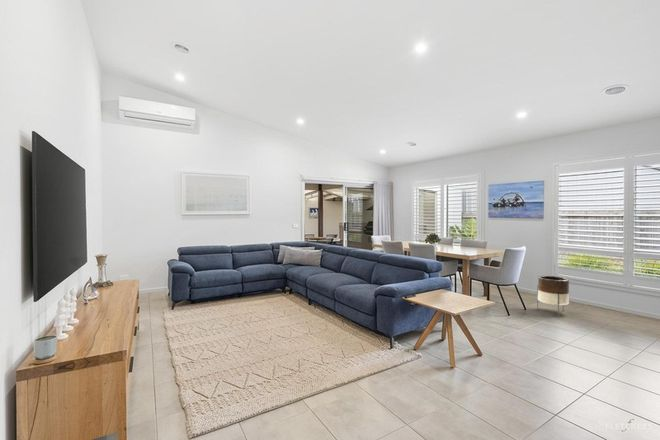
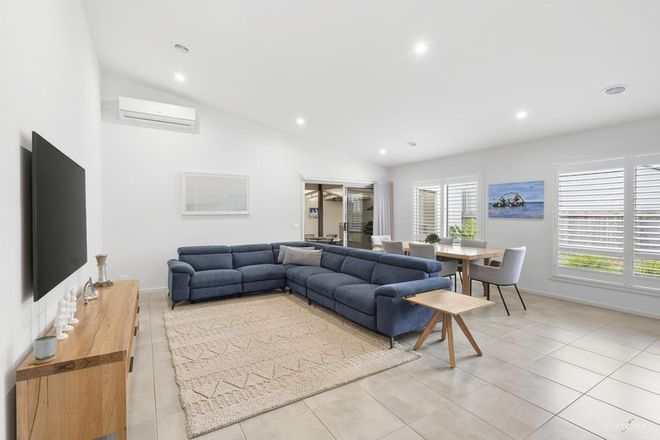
- planter [536,275,570,317]
